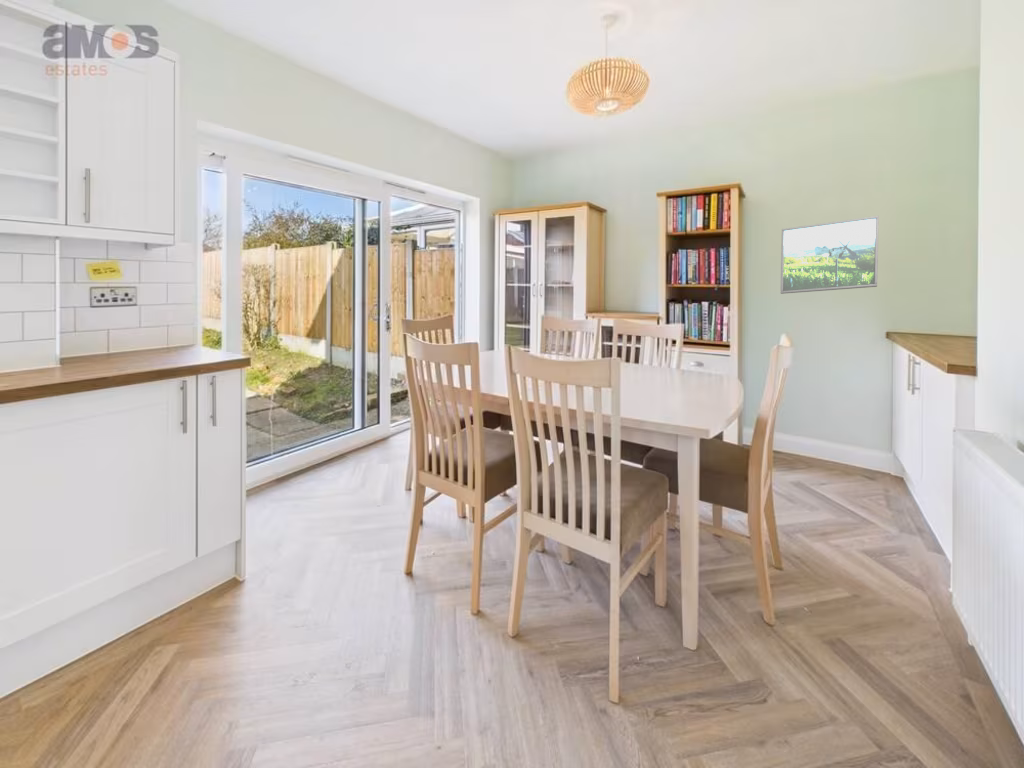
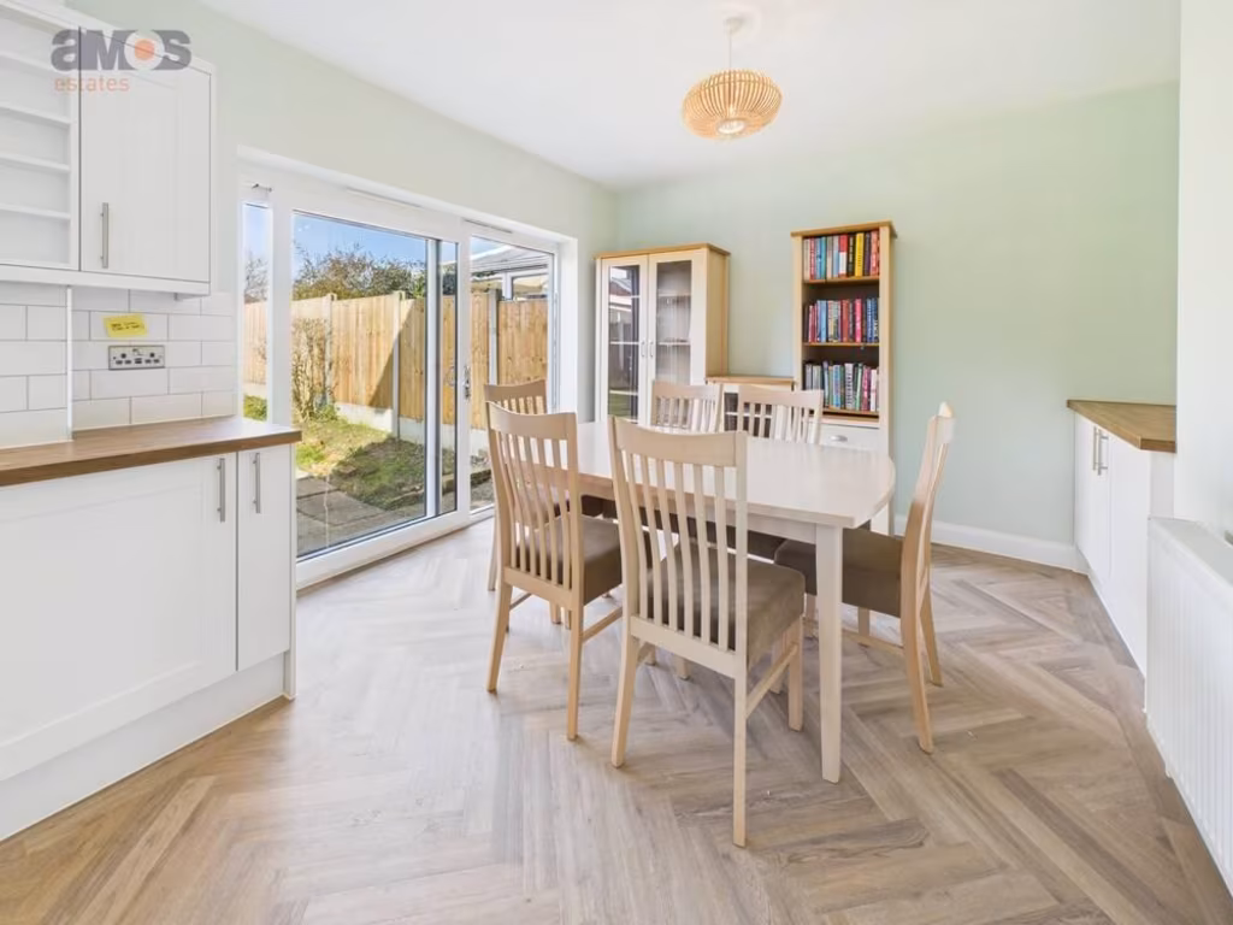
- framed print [780,215,880,295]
